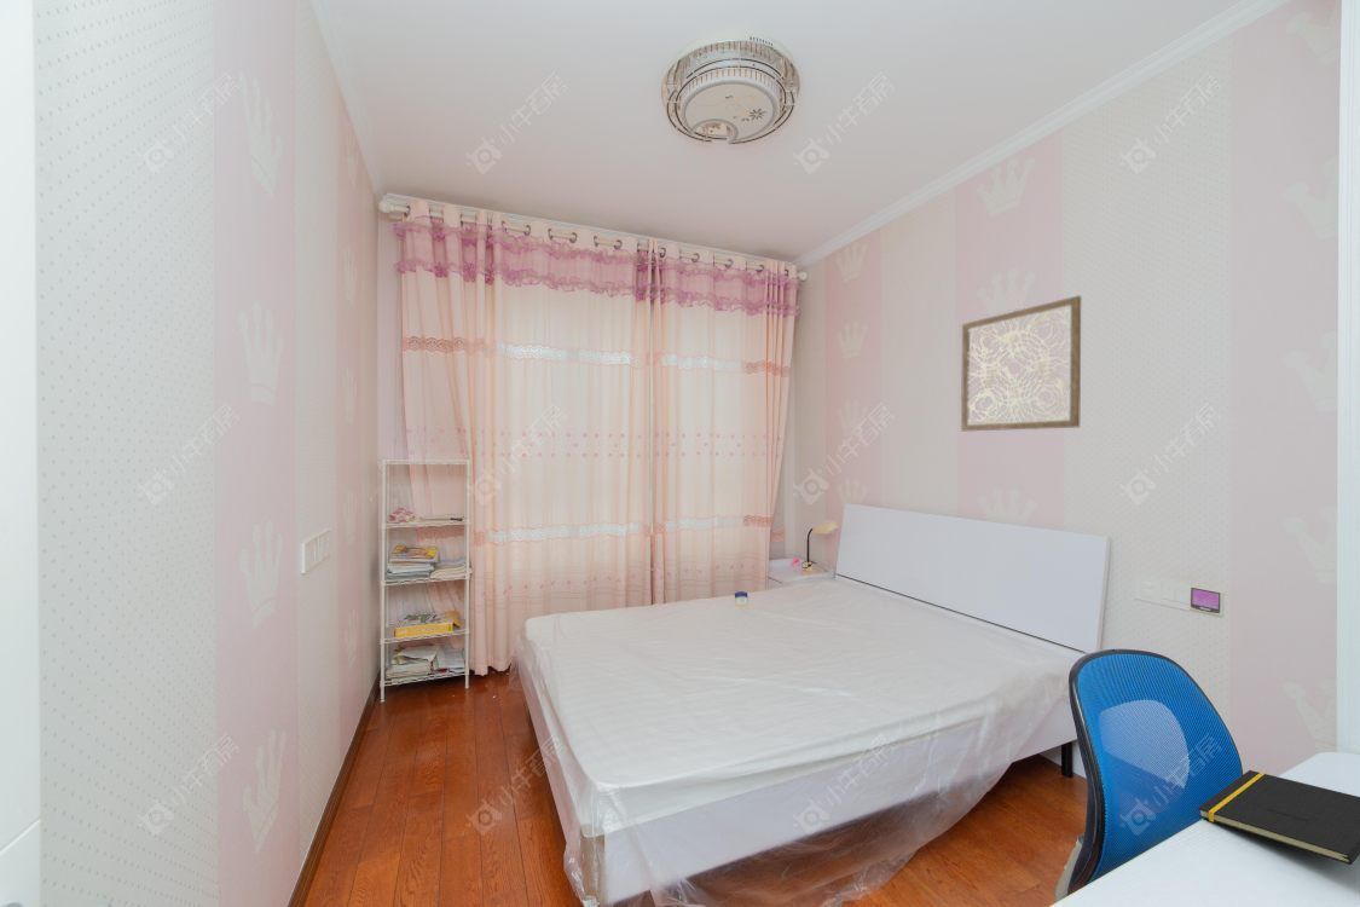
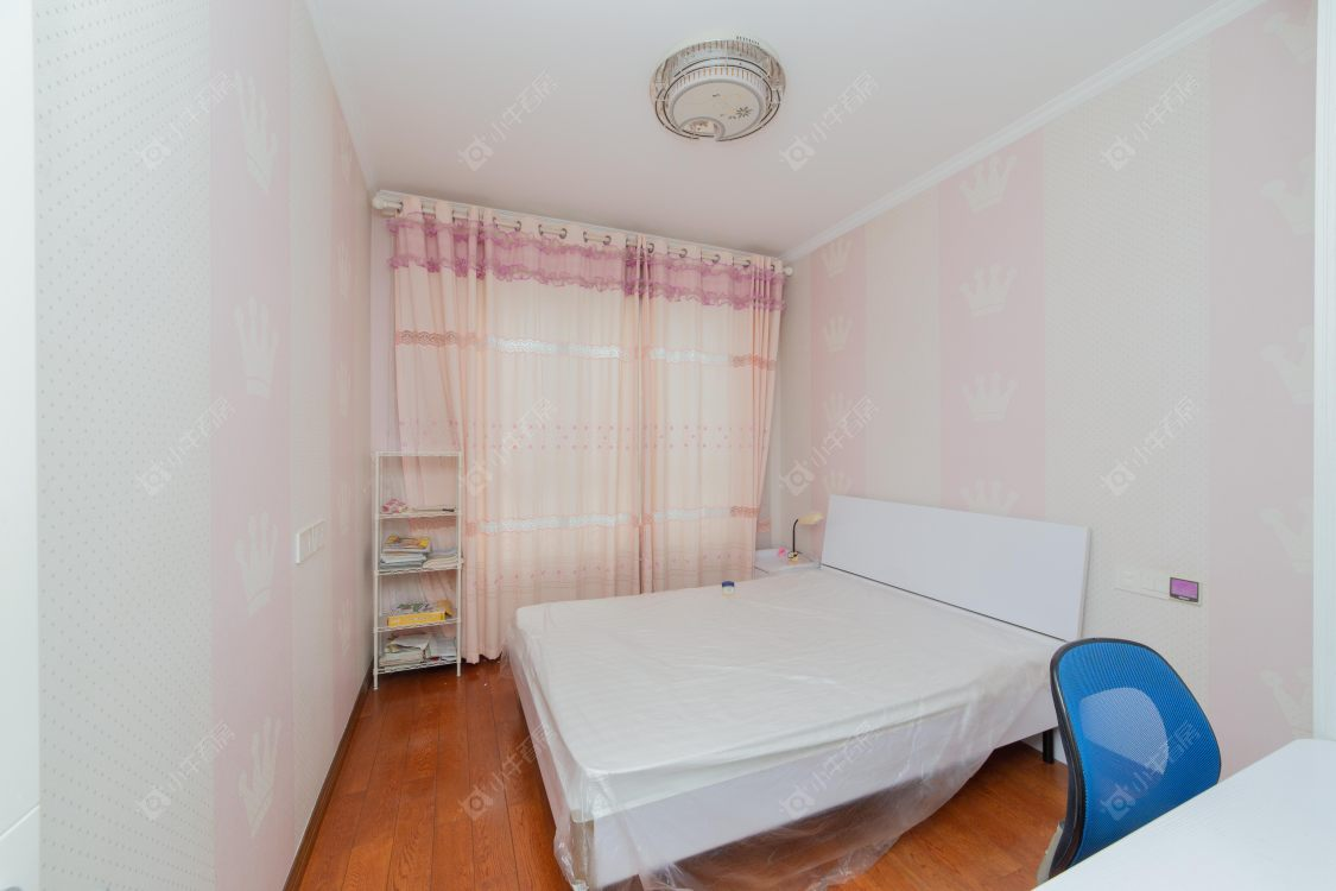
- wall art [960,295,1082,432]
- notepad [1196,769,1360,866]
